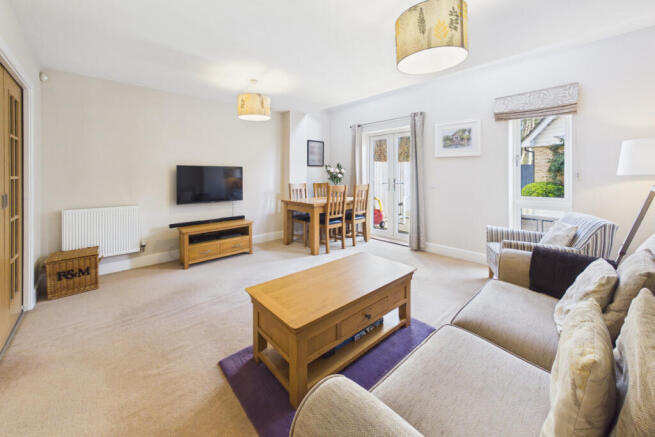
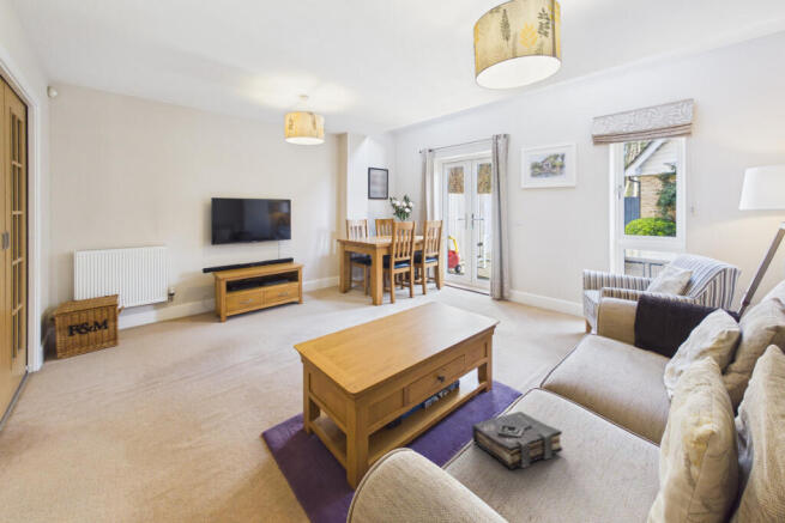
+ book [471,411,563,470]
